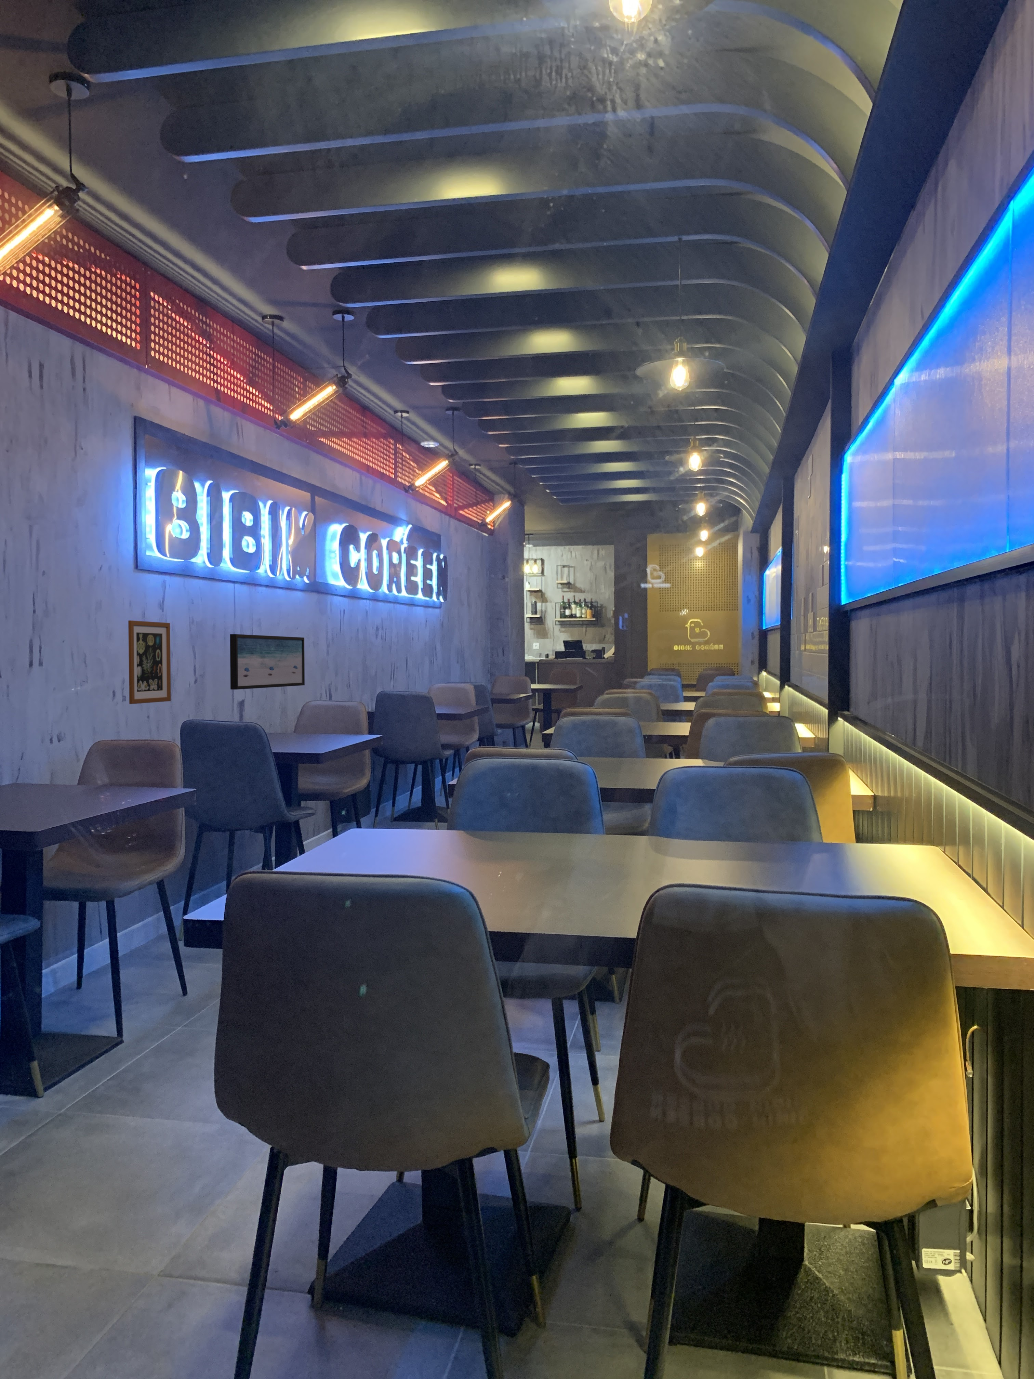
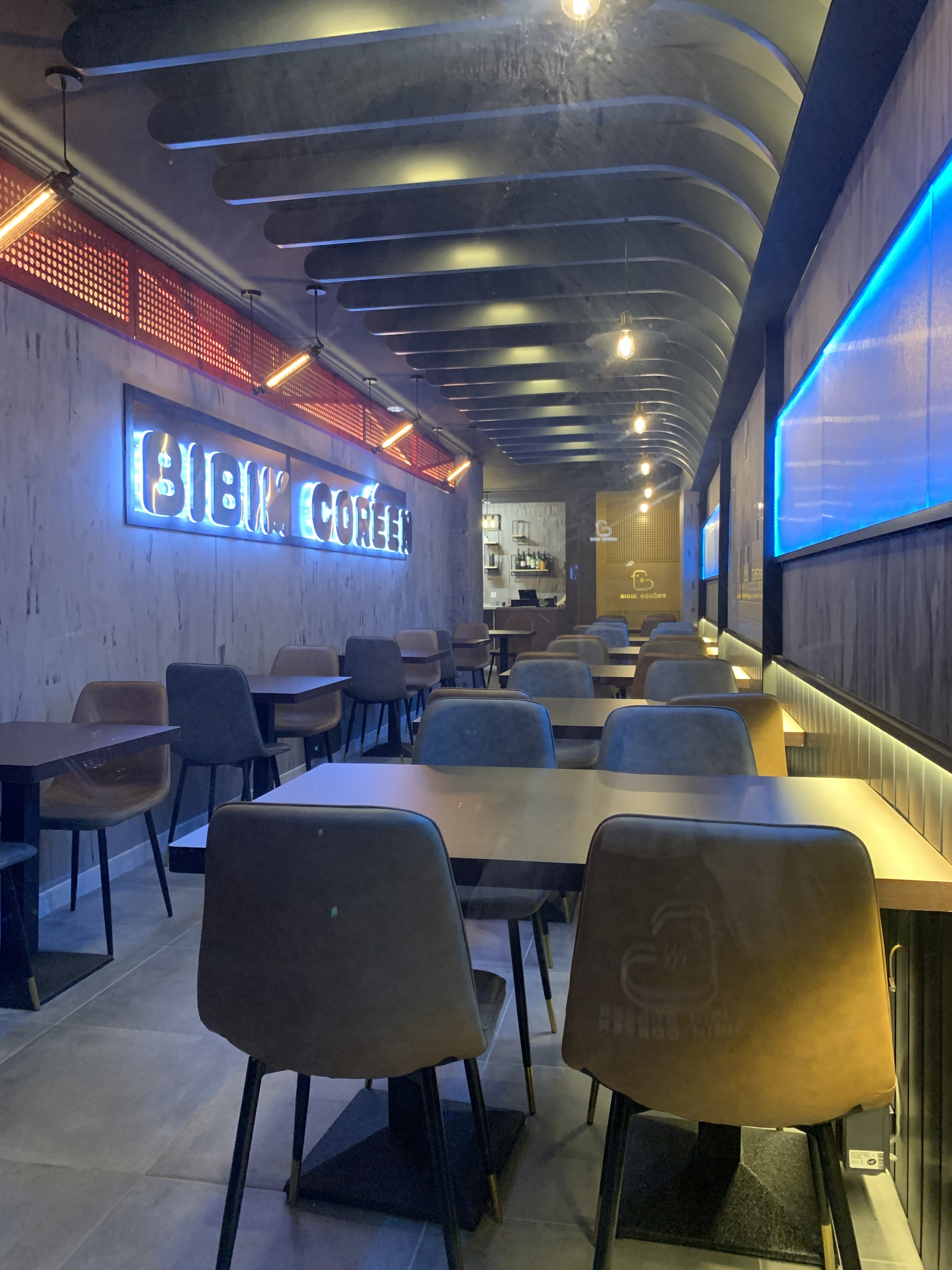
- wall art [128,620,172,705]
- wall art [230,634,305,690]
